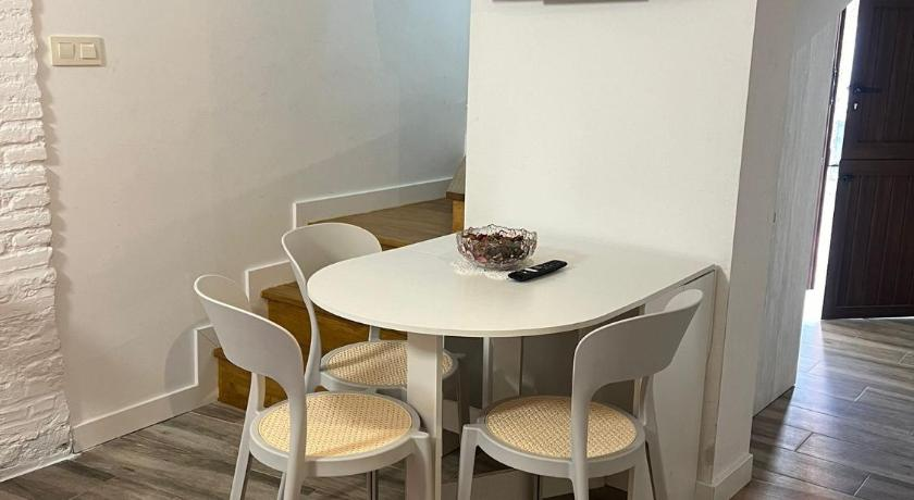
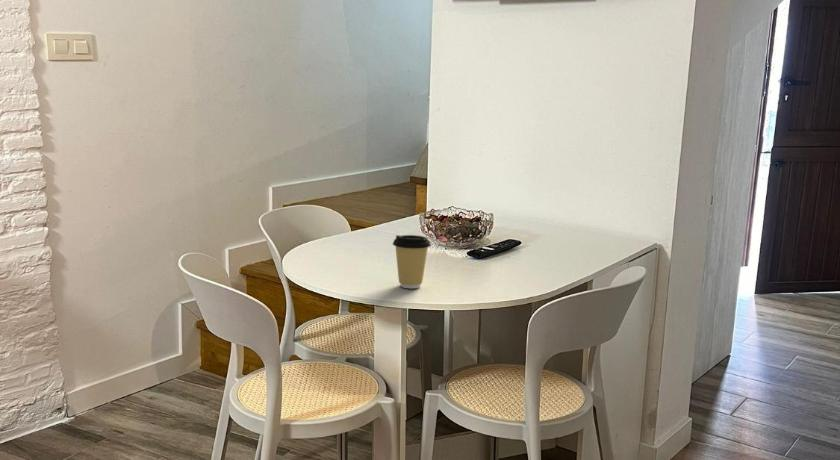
+ coffee cup [392,234,432,289]
